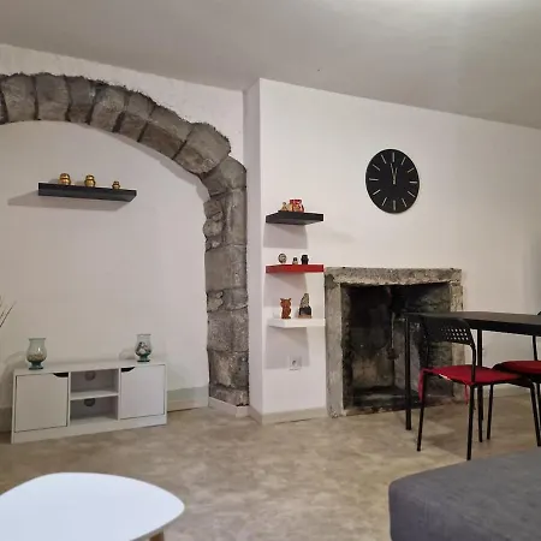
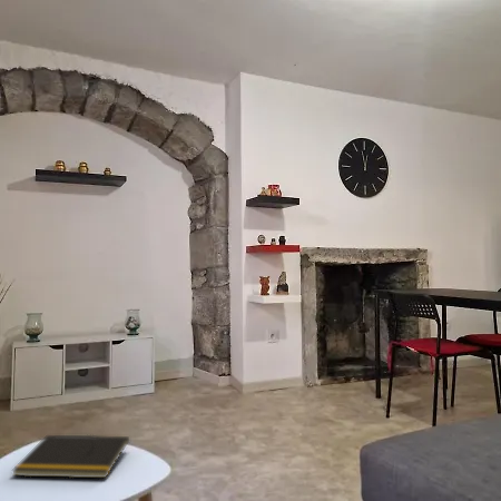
+ notepad [11,434,130,479]
